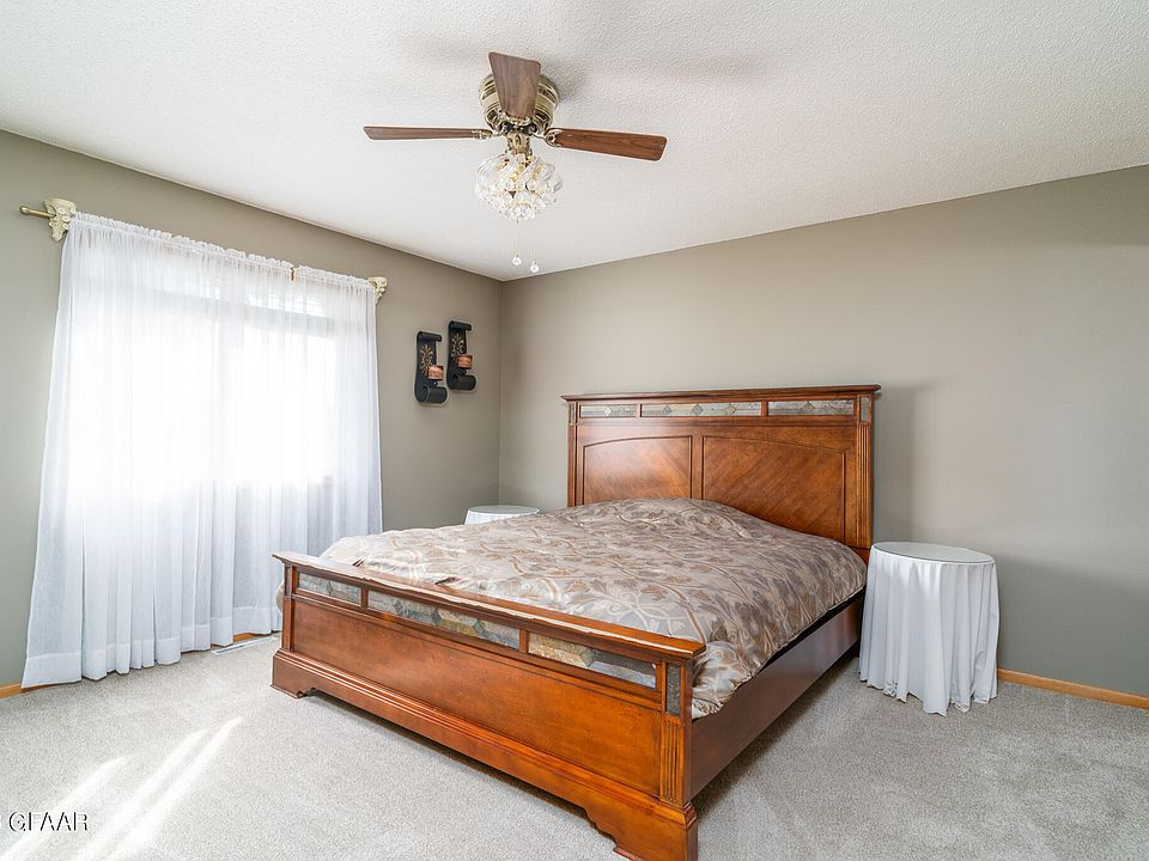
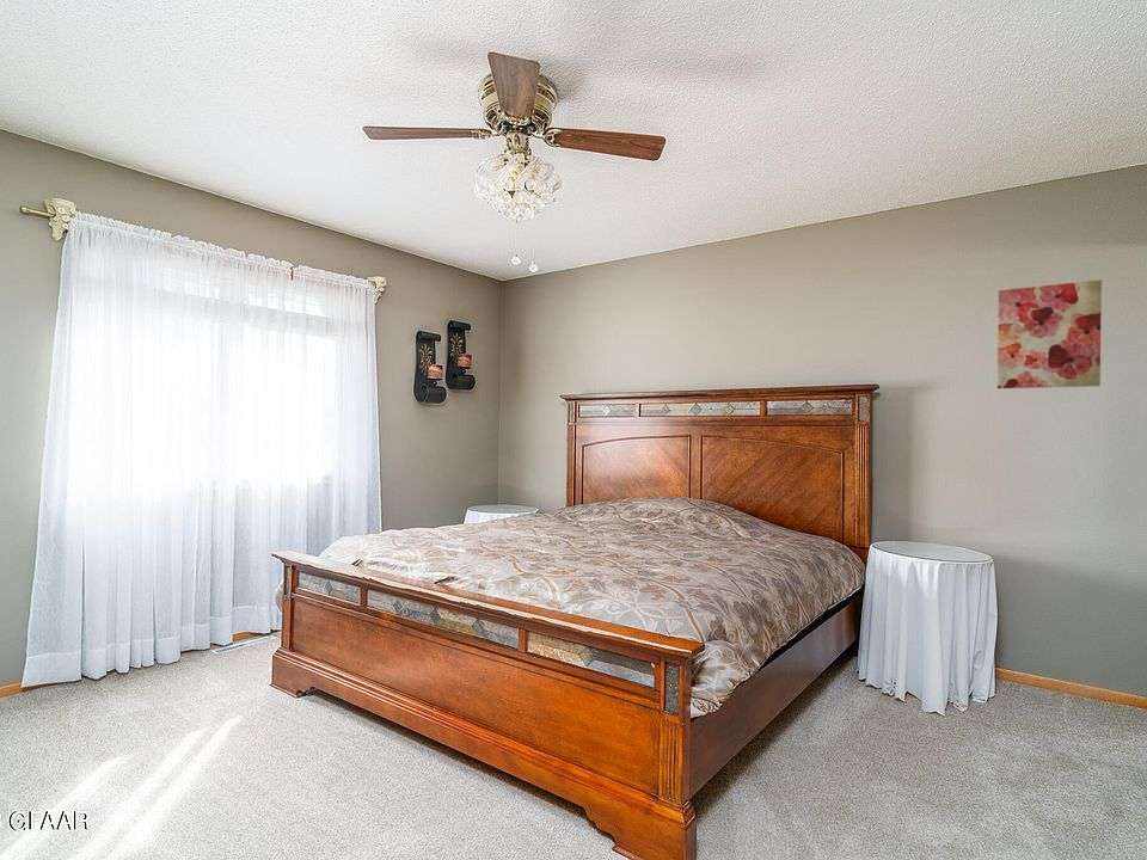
+ wall art [996,278,1103,389]
